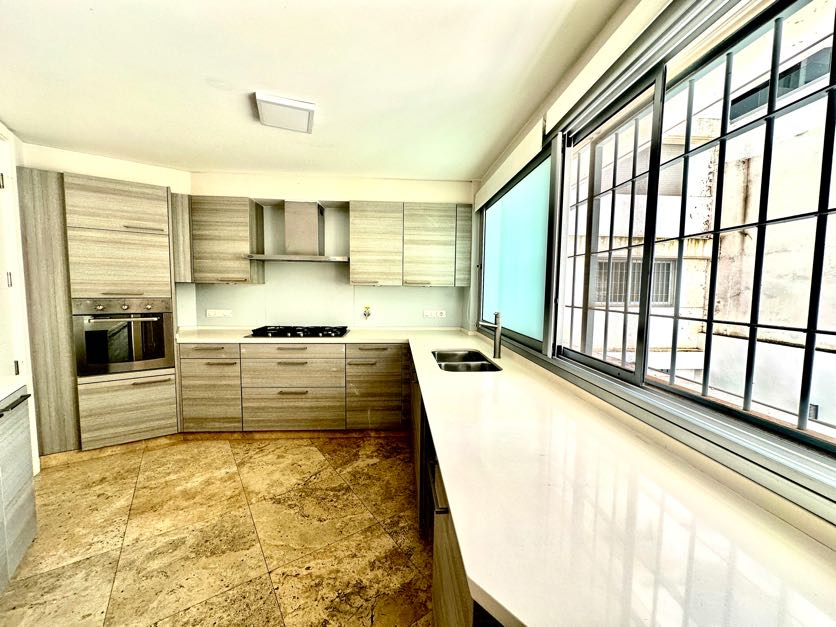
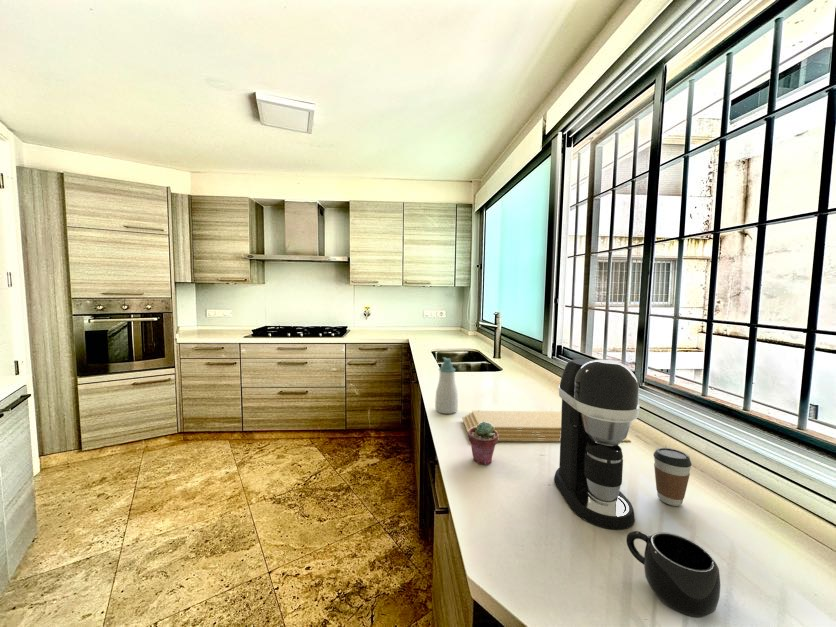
+ cutting board [461,410,631,443]
+ coffee maker [553,358,640,531]
+ coffee cup [653,447,693,507]
+ potted succulent [467,422,498,466]
+ mug [625,530,721,619]
+ soap bottle [434,356,459,415]
